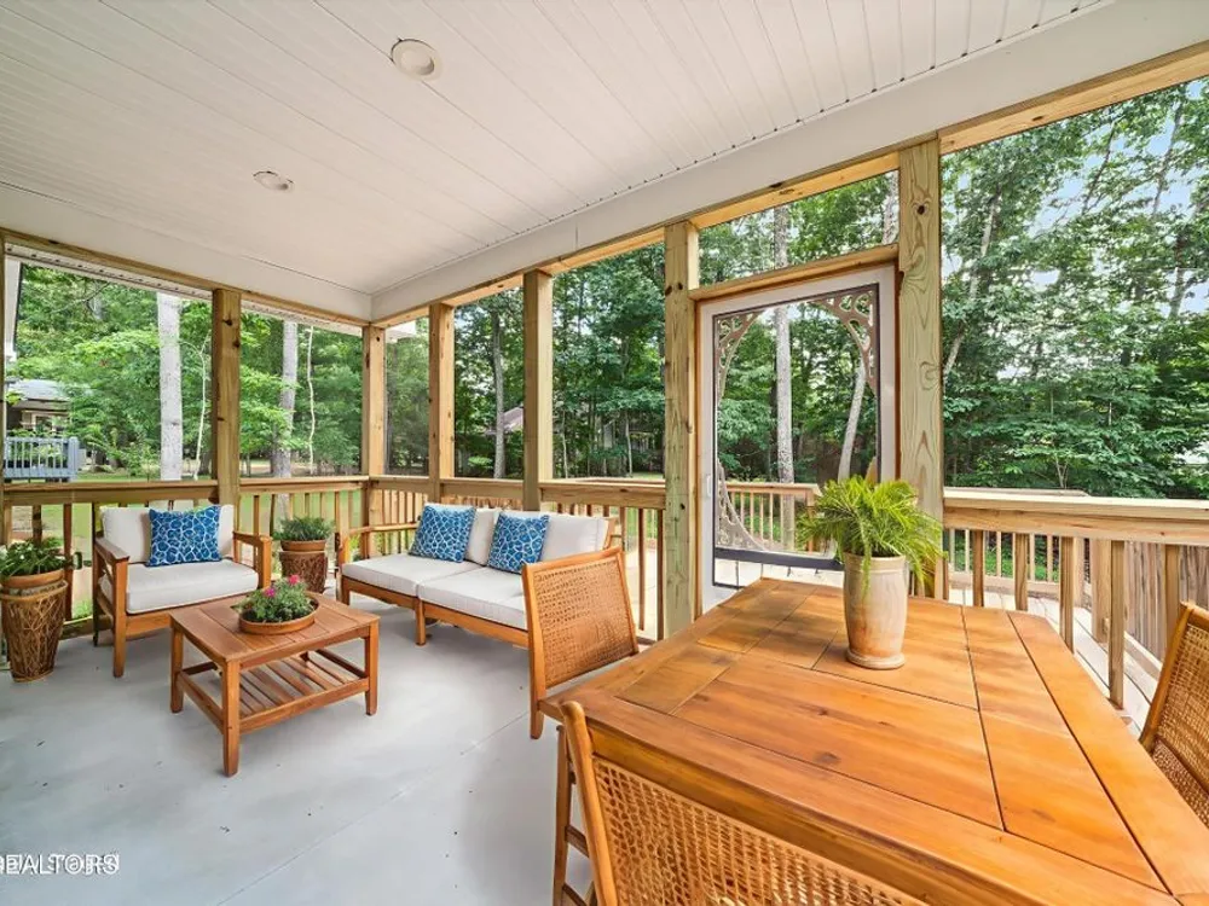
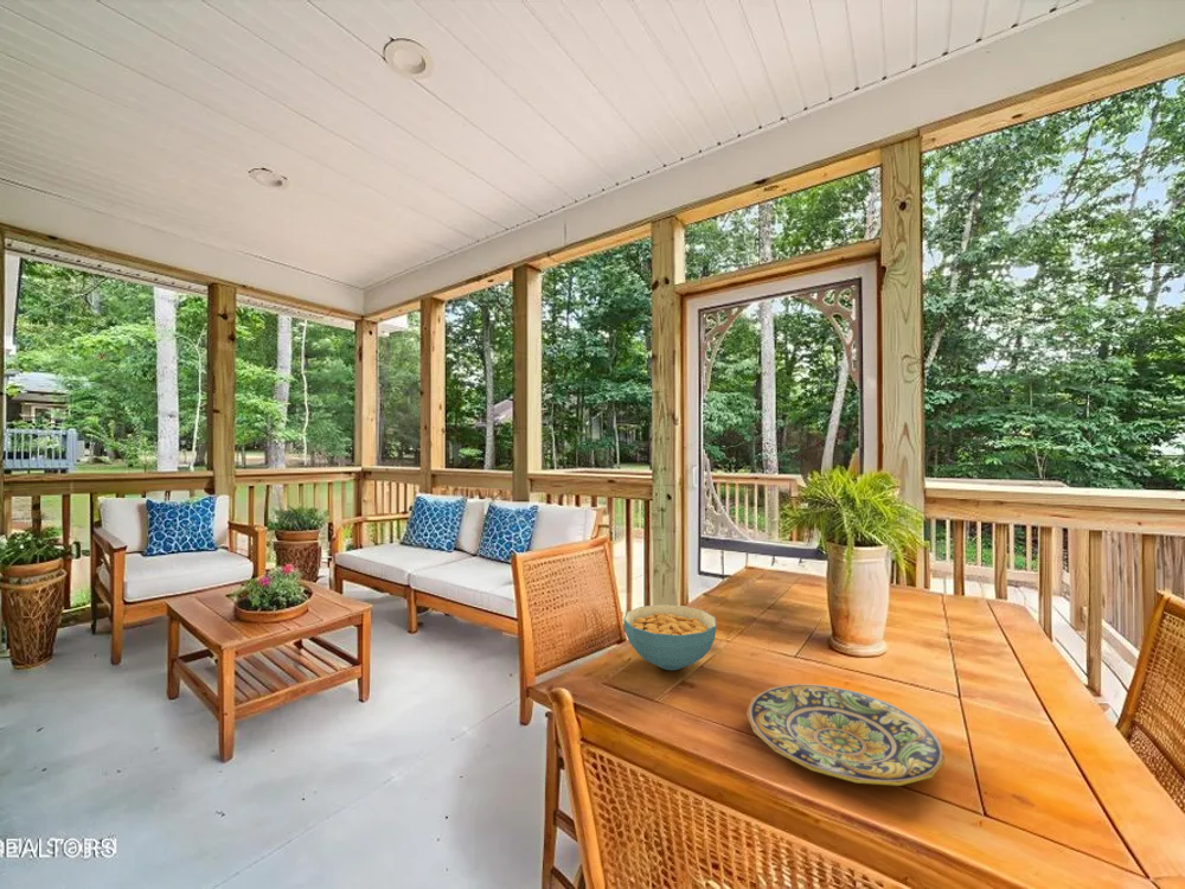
+ cereal bowl [622,603,717,671]
+ plate [745,683,946,787]
